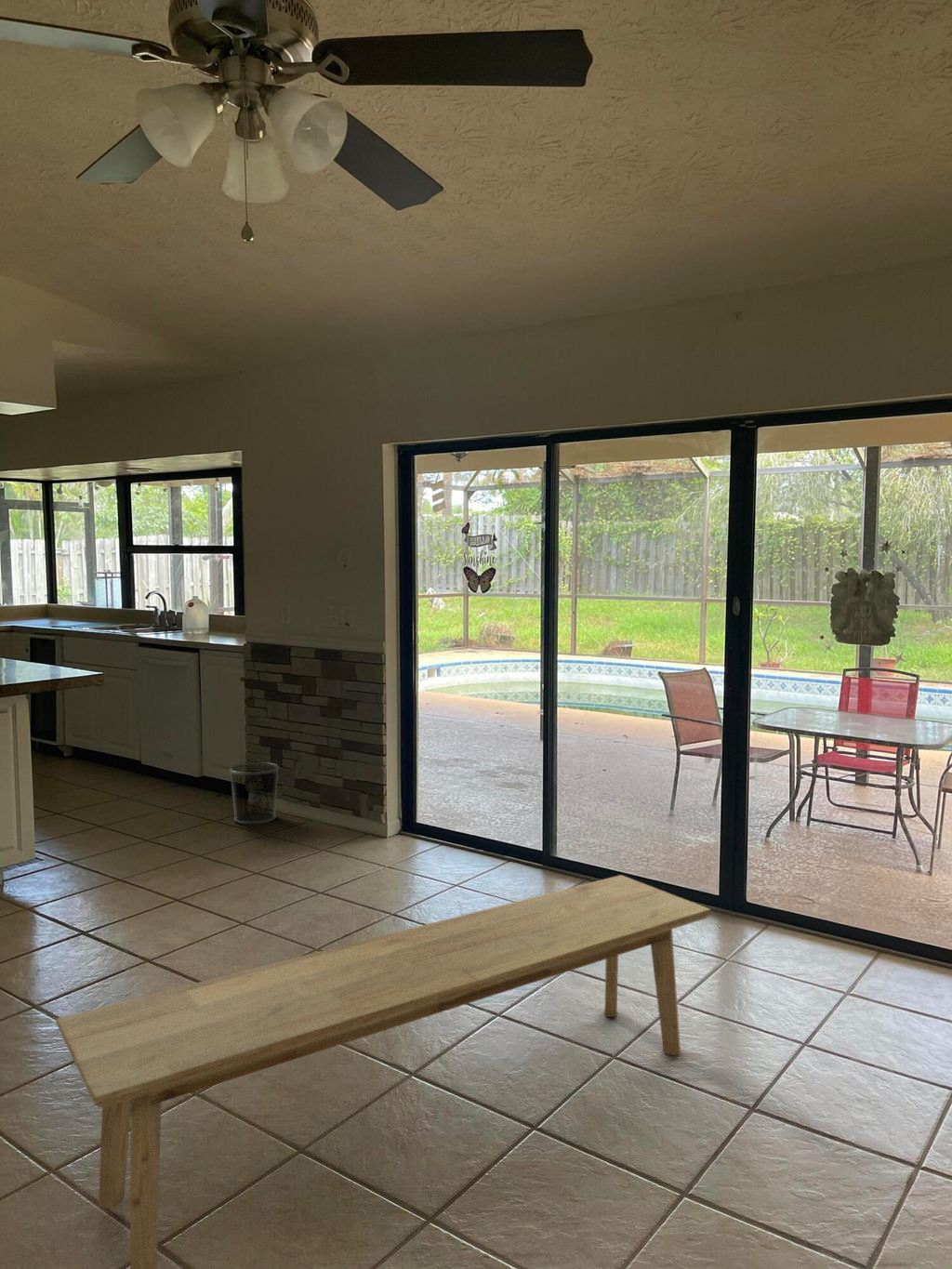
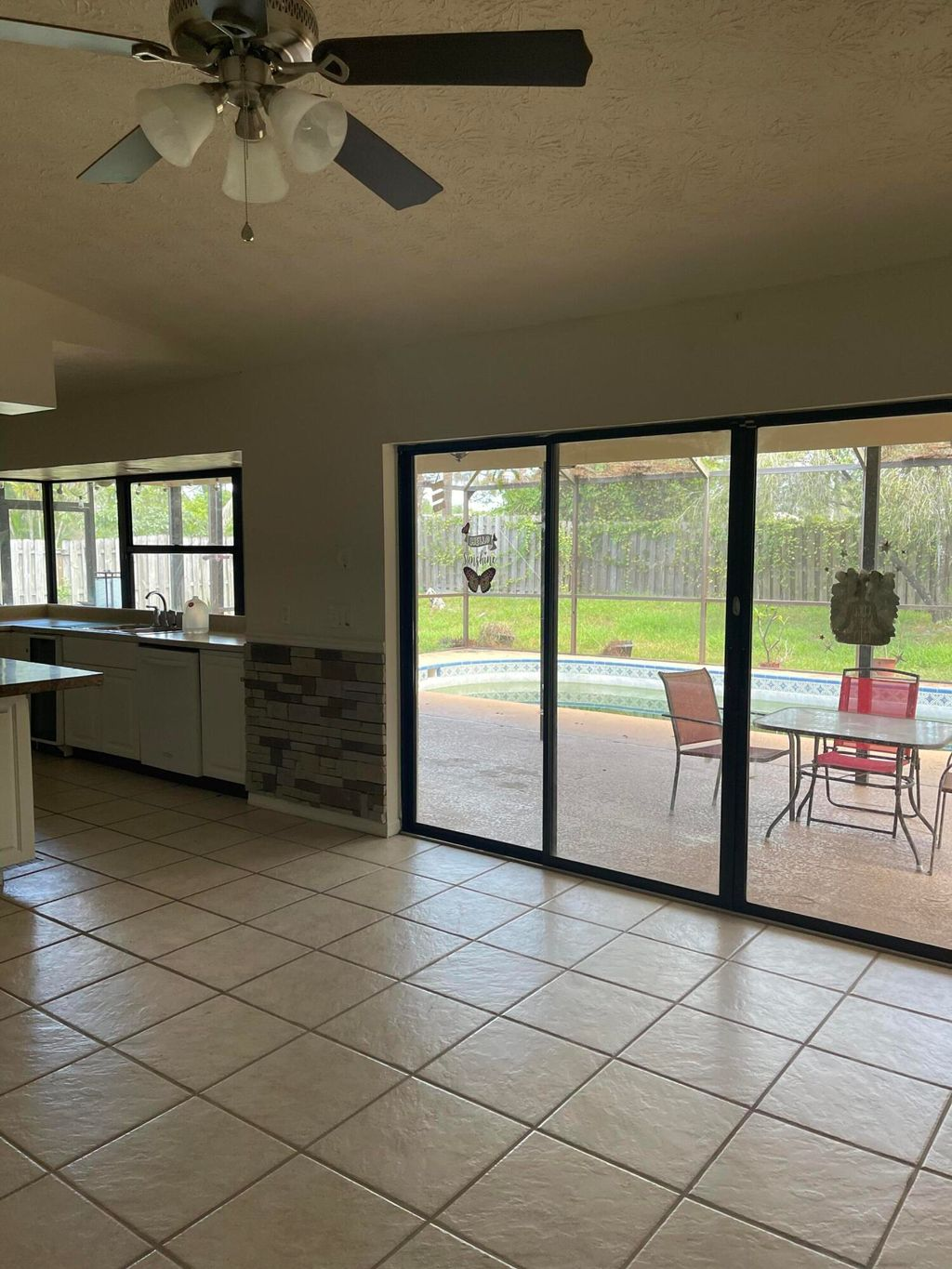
- waste bin [229,761,280,825]
- bench [55,874,712,1269]
